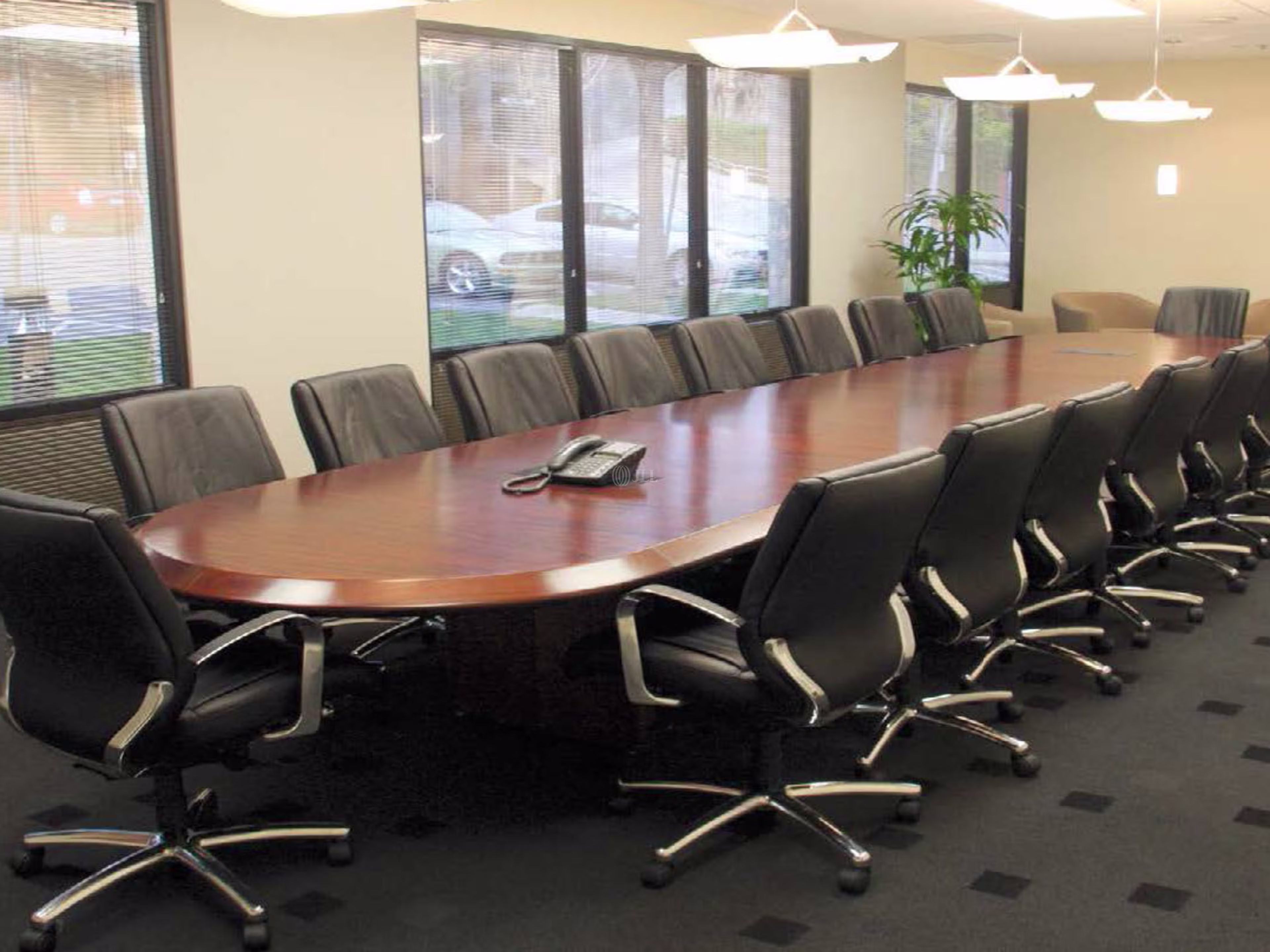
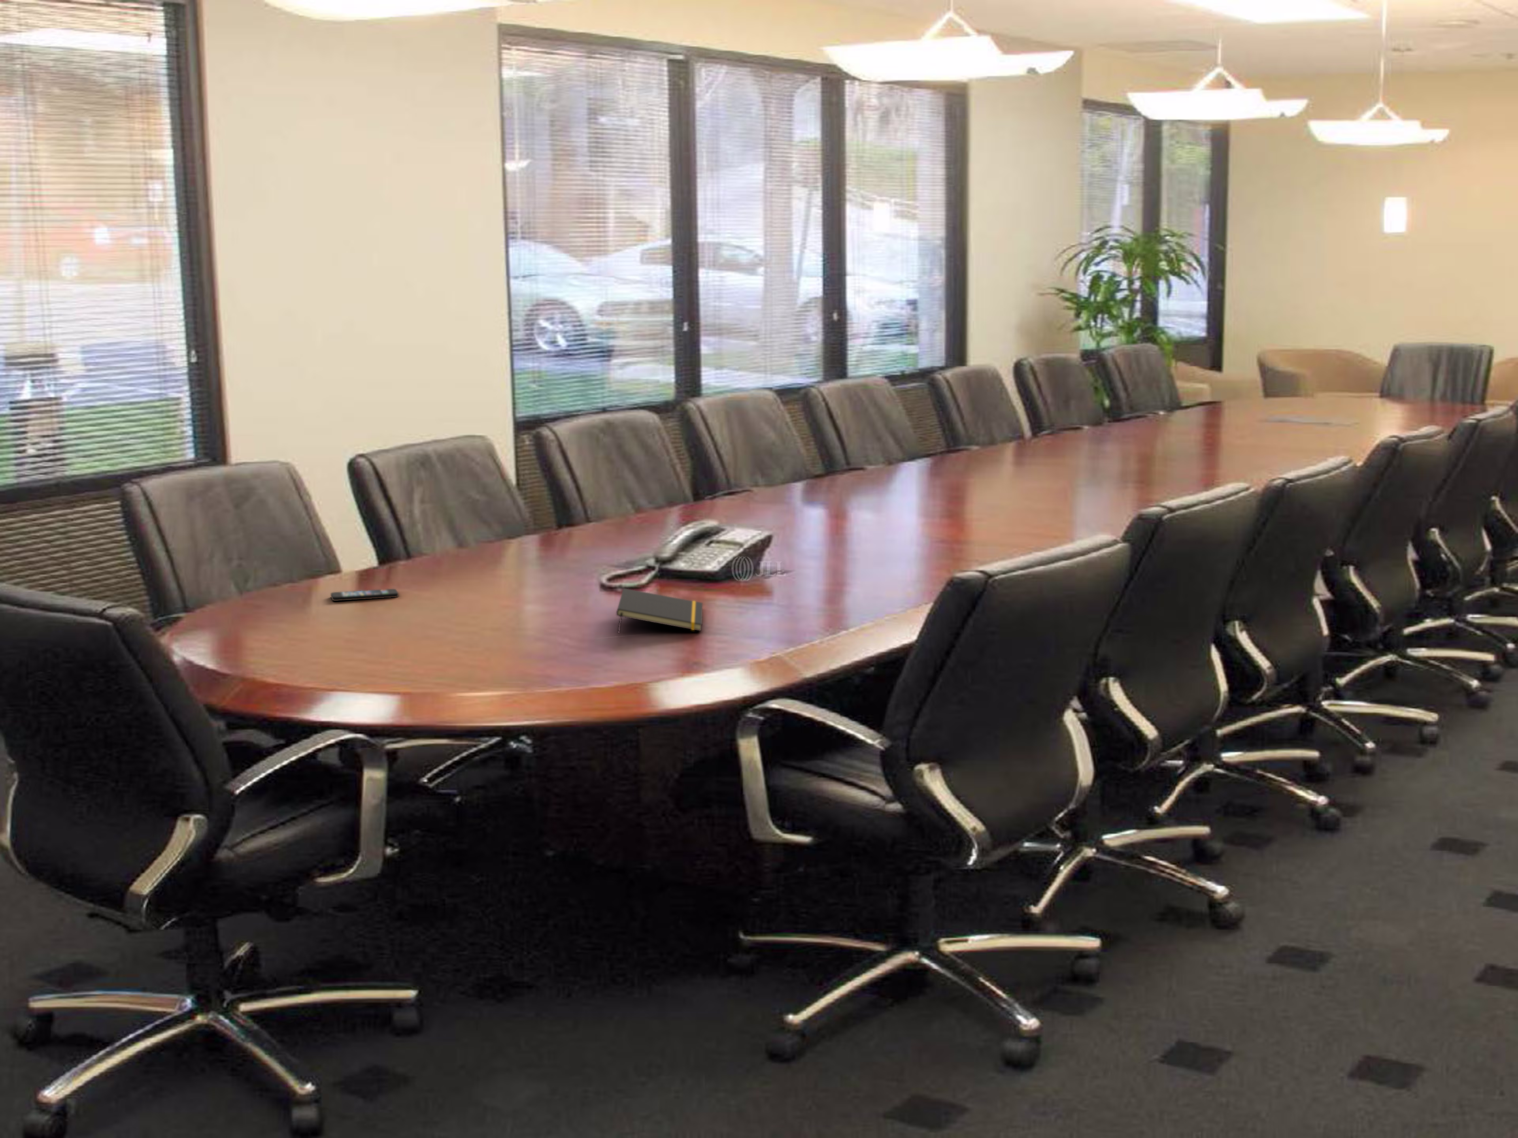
+ smartphone [330,588,399,601]
+ notepad [616,588,703,634]
